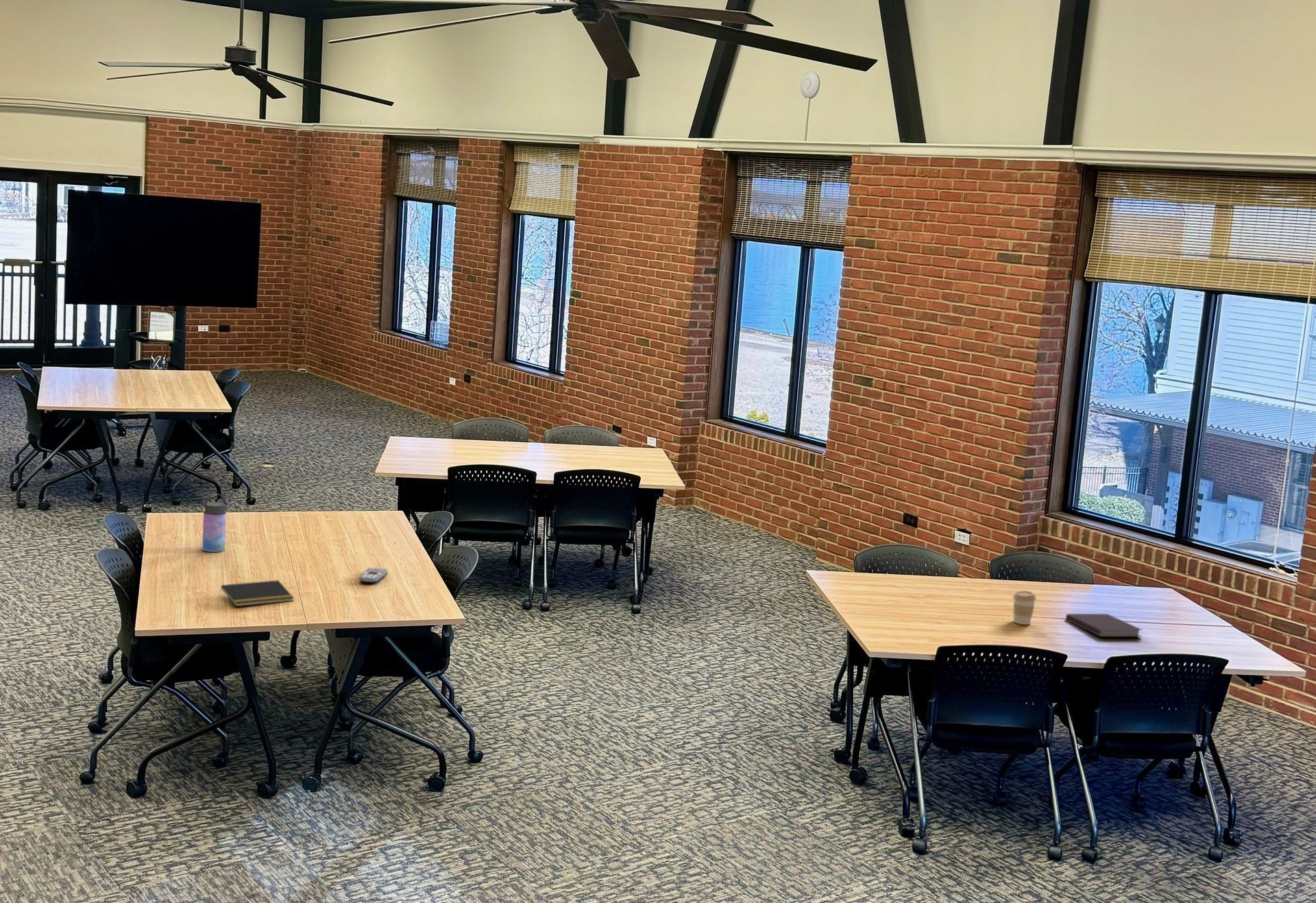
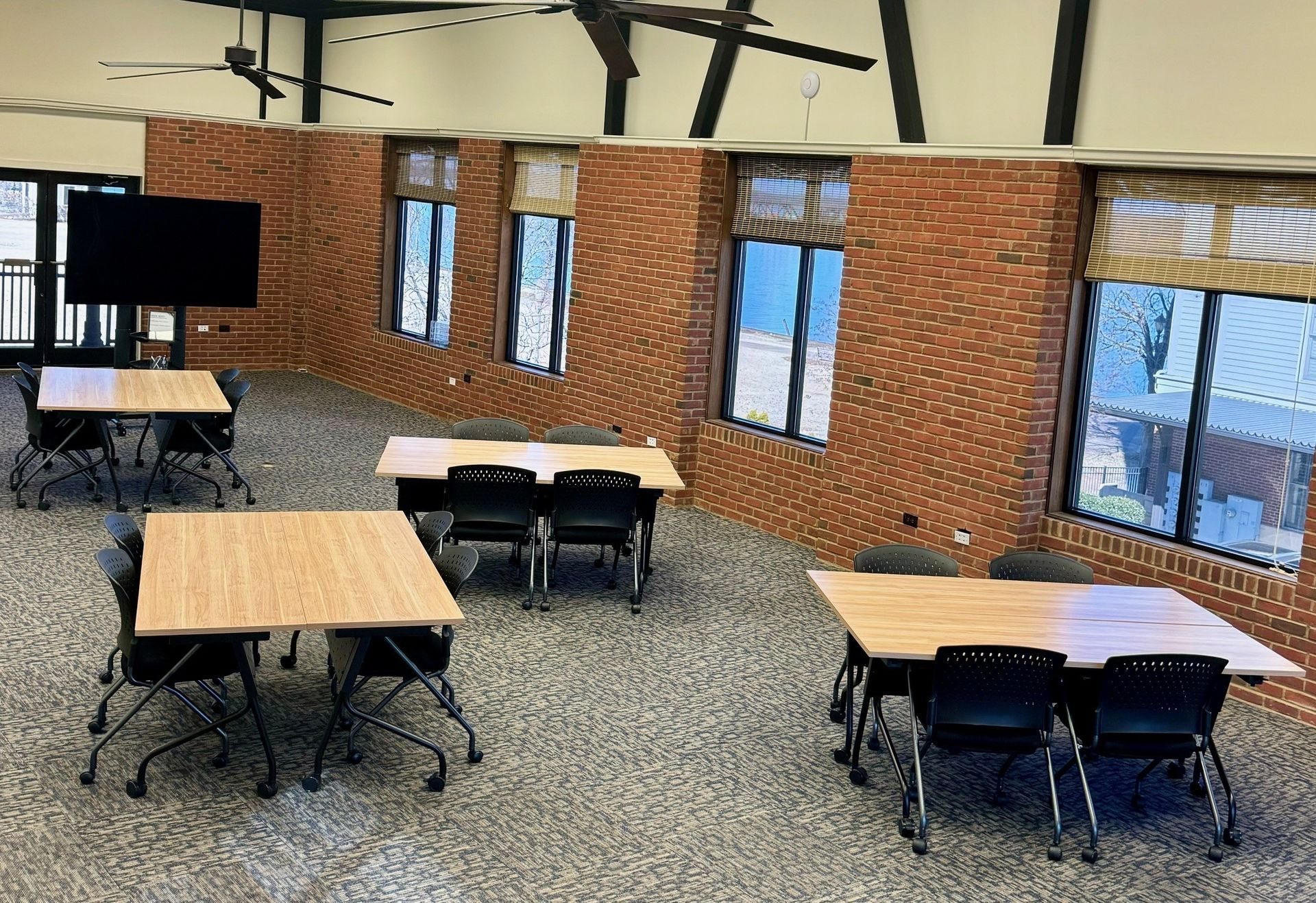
- remote control [358,567,388,583]
- water bottle [202,493,228,553]
- coffee cup [1012,590,1037,625]
- notebook [1065,613,1143,638]
- notepad [219,579,295,607]
